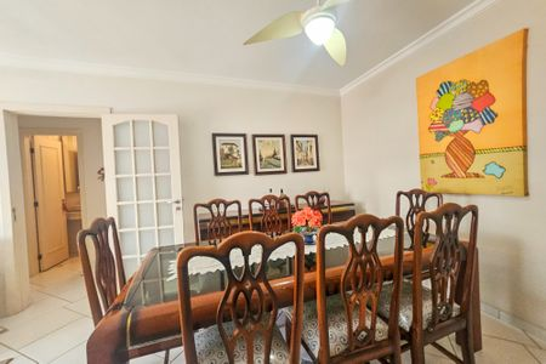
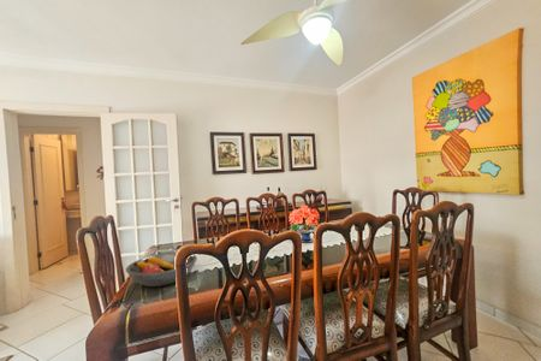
+ fruit bowl [125,251,198,288]
